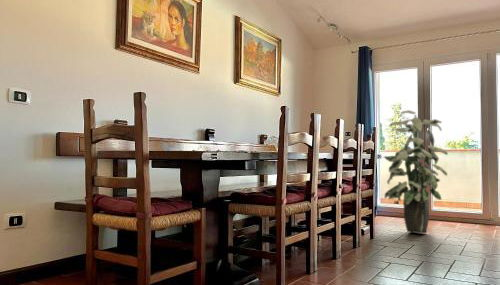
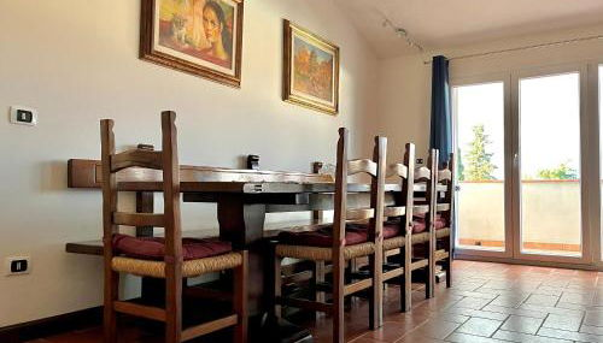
- indoor plant [383,109,449,234]
